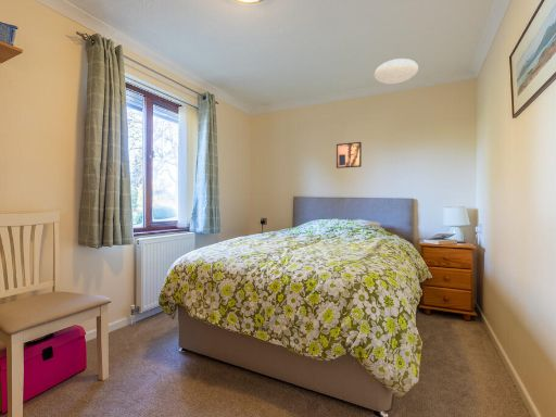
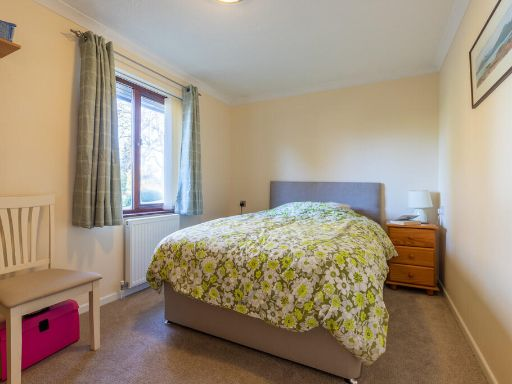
- ceiling light [374,58,419,85]
- wall art [336,141,363,169]
